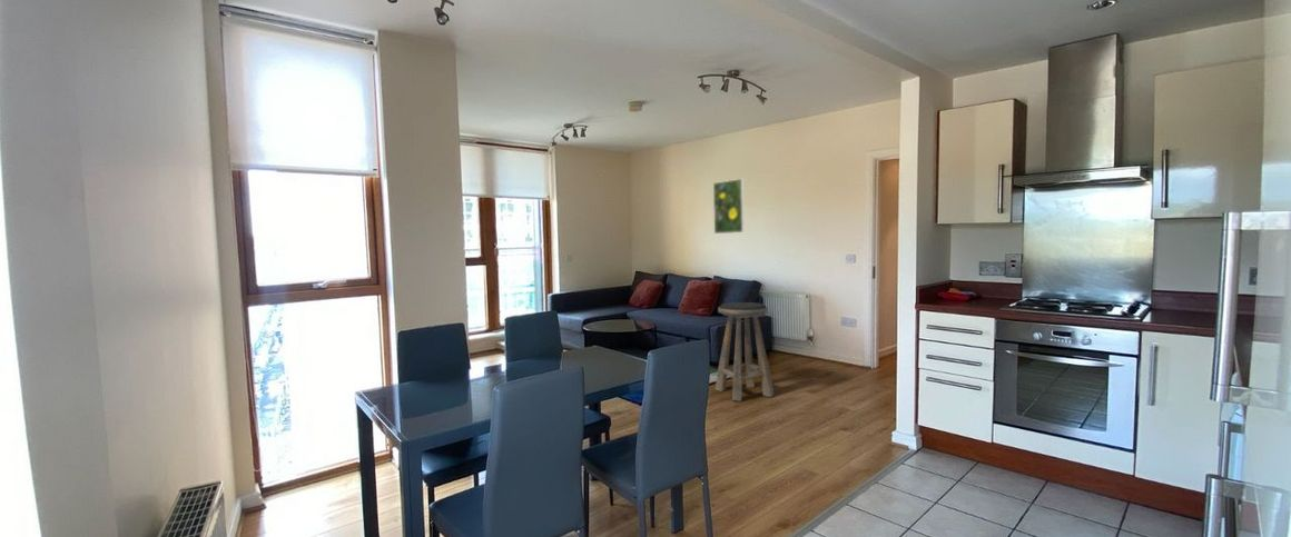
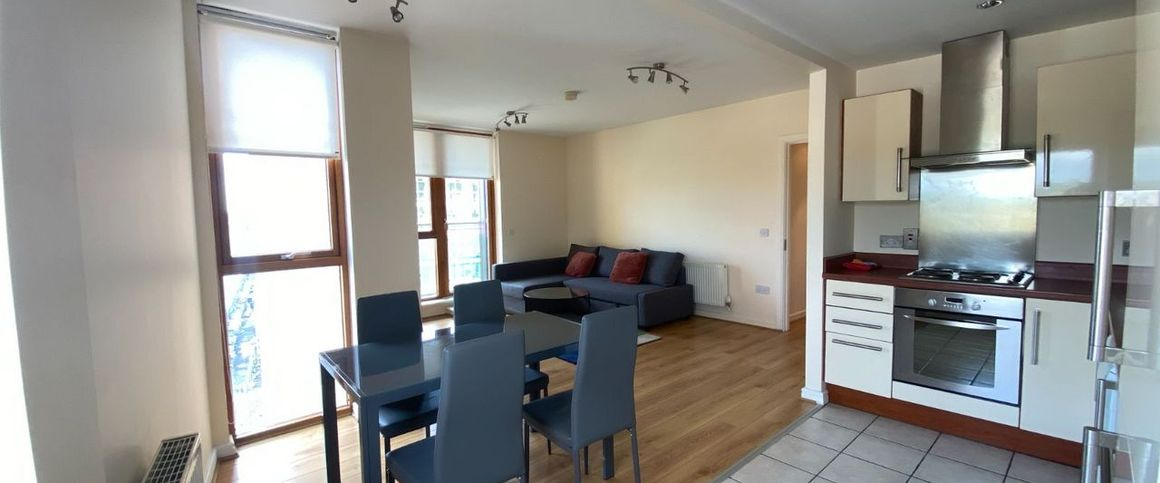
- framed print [712,178,746,235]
- stool [715,301,775,402]
